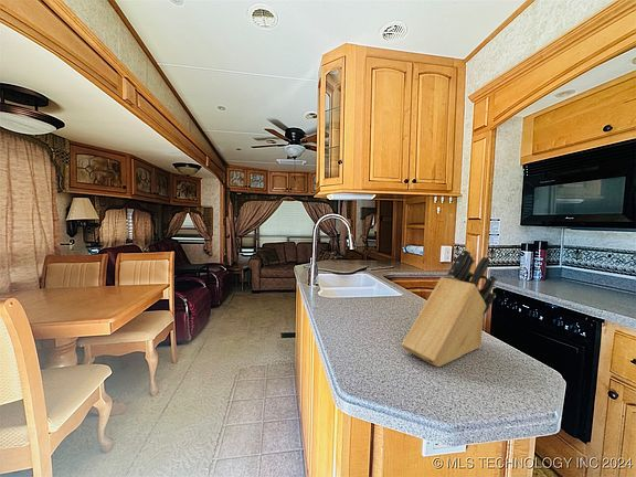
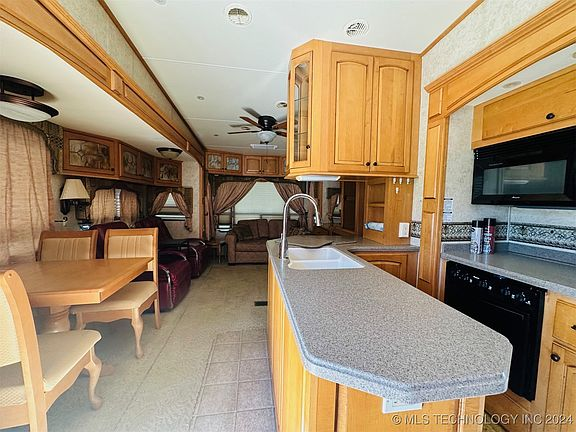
- knife block [401,248,498,368]
